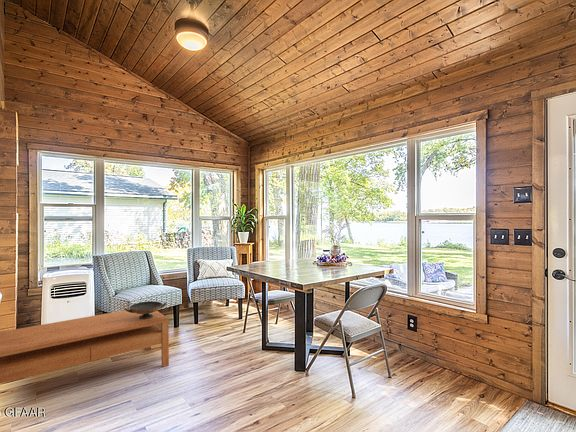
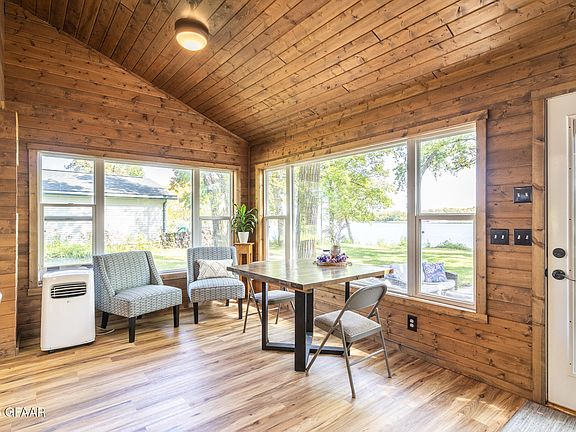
- decorative bowl [124,300,168,319]
- coffee table [0,310,170,385]
